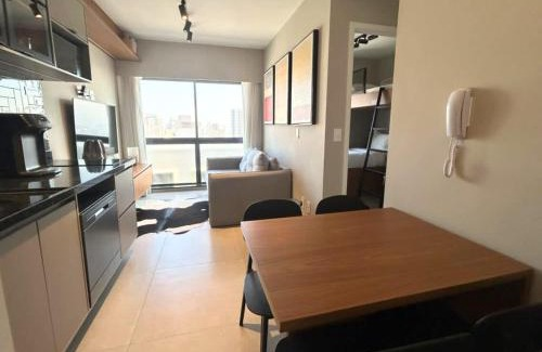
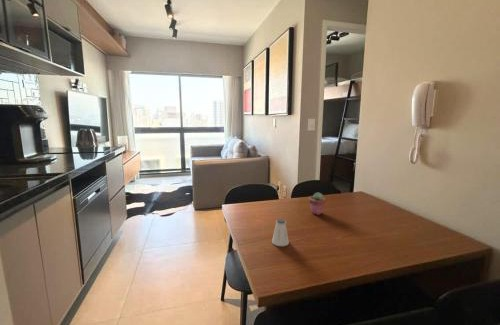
+ potted succulent [308,192,326,216]
+ saltshaker [271,218,290,247]
